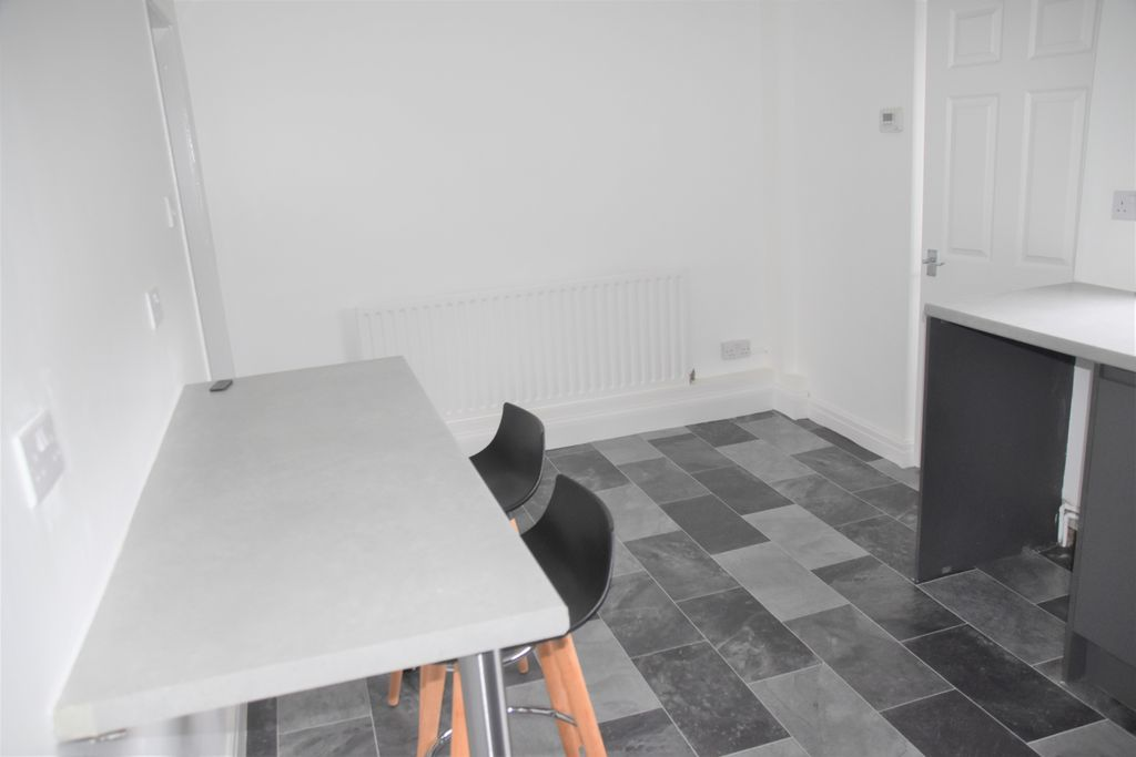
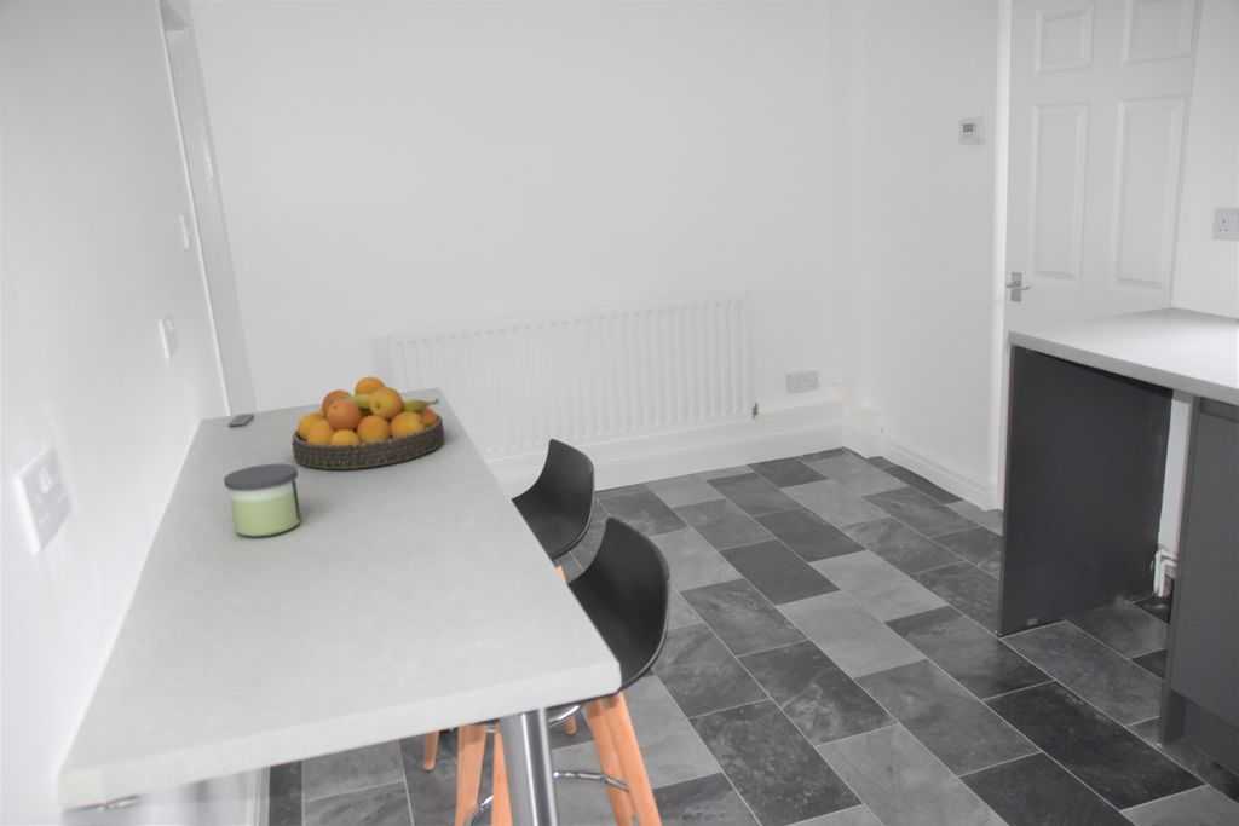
+ candle [223,463,302,538]
+ fruit bowl [292,375,445,470]
